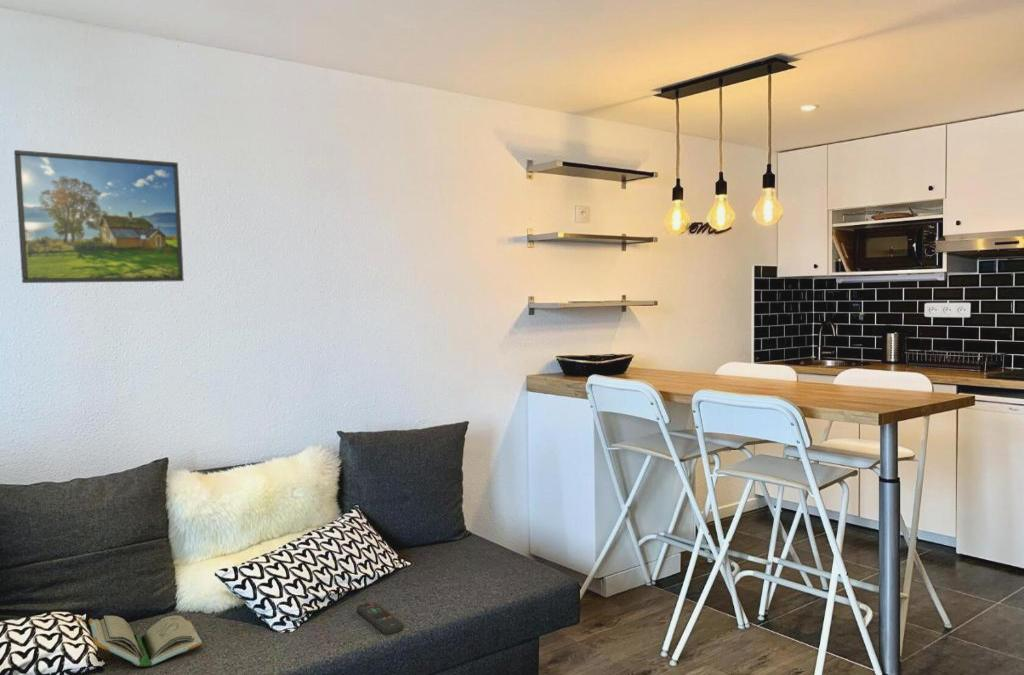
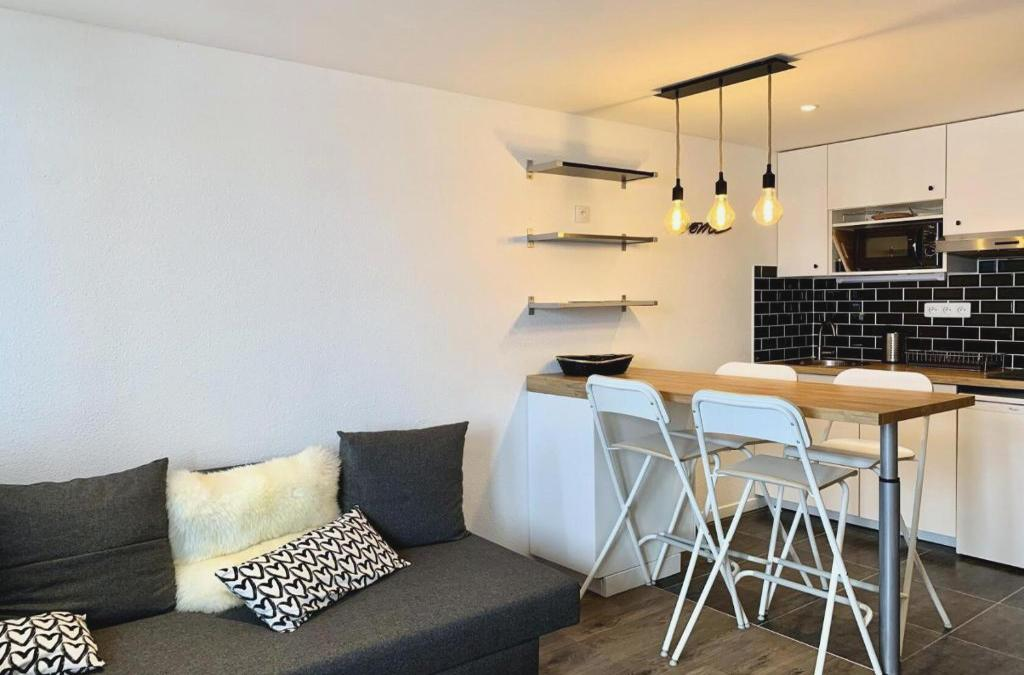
- book [87,615,203,668]
- remote control [356,601,405,635]
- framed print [13,149,185,284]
